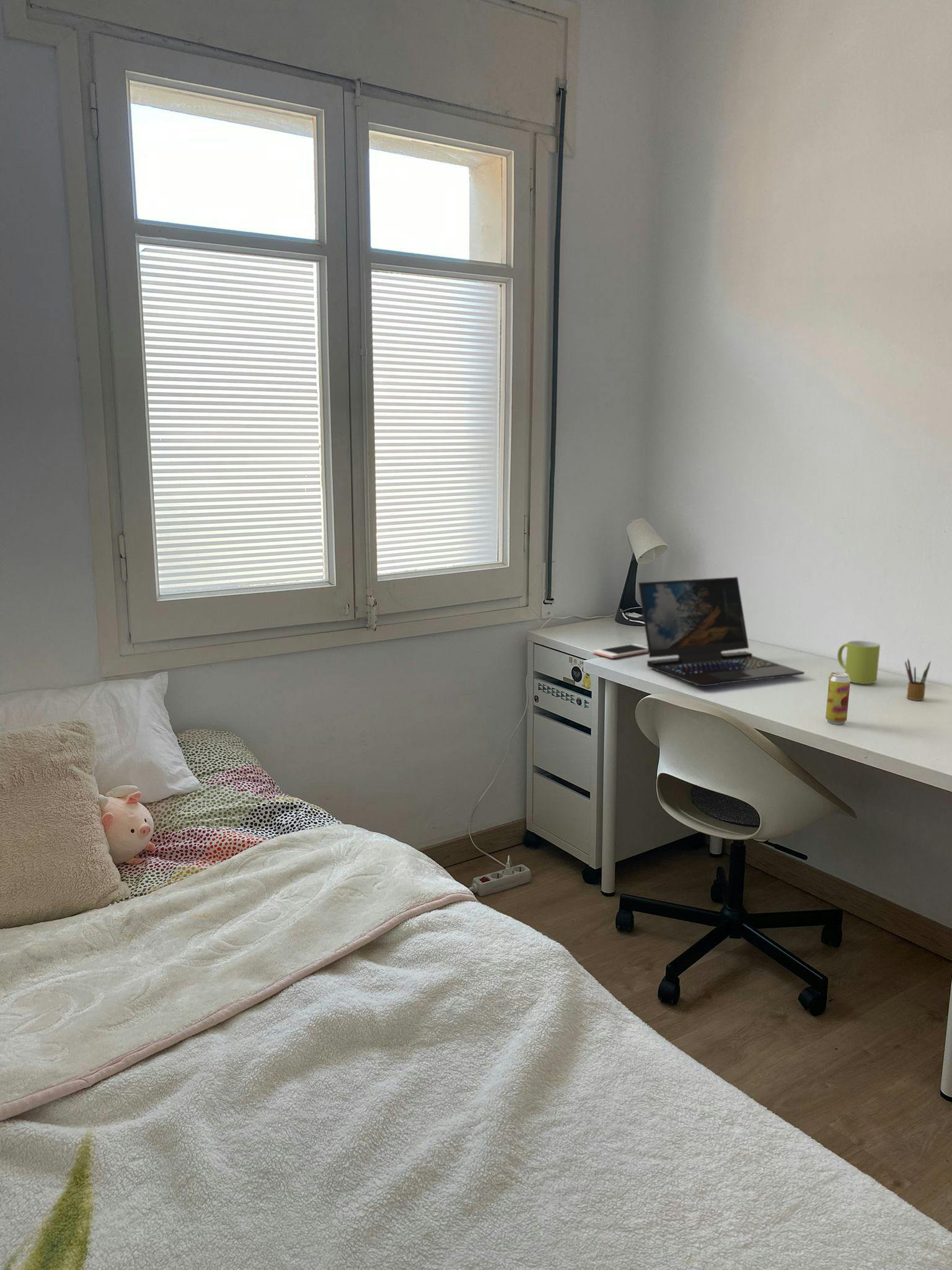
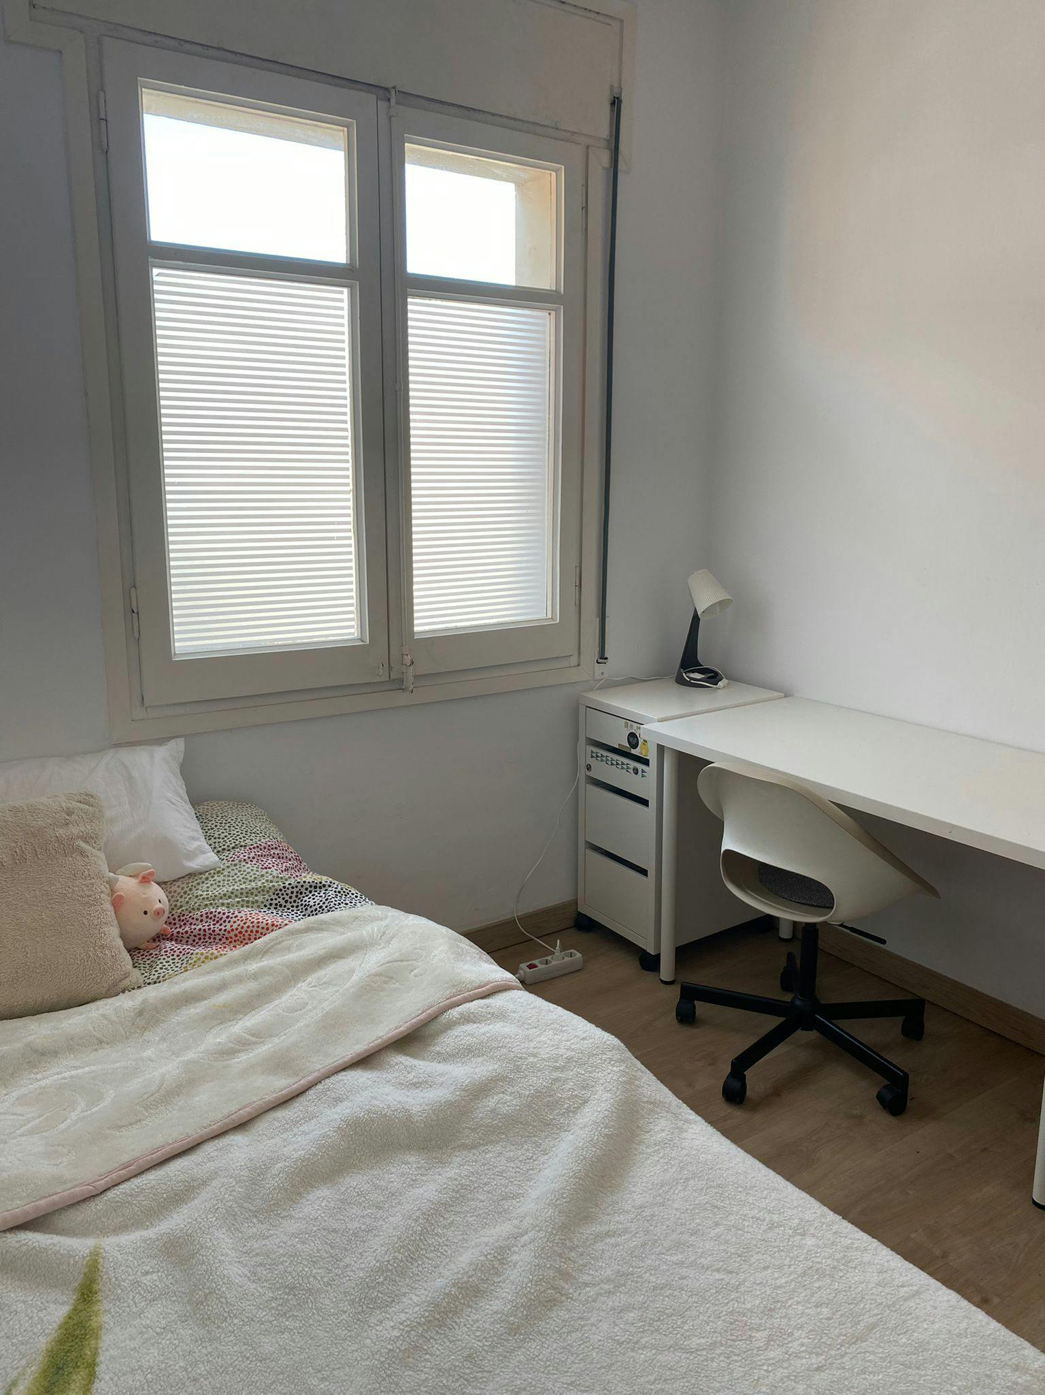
- laptop [638,576,805,687]
- mug [837,640,881,685]
- beverage can [825,671,851,725]
- pencil box [904,658,932,701]
- cell phone [593,643,648,659]
